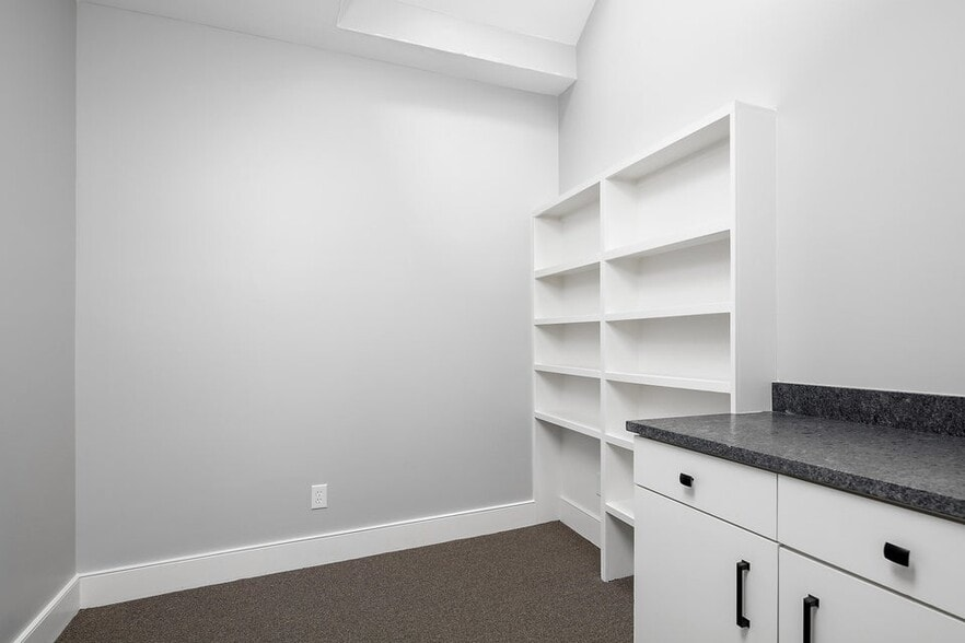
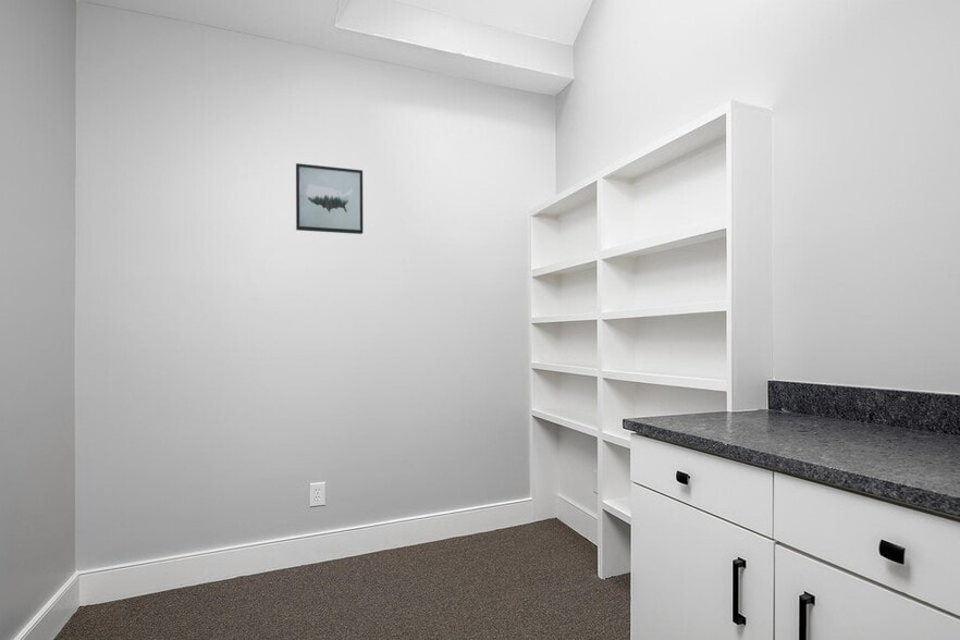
+ wall art [295,162,365,235]
